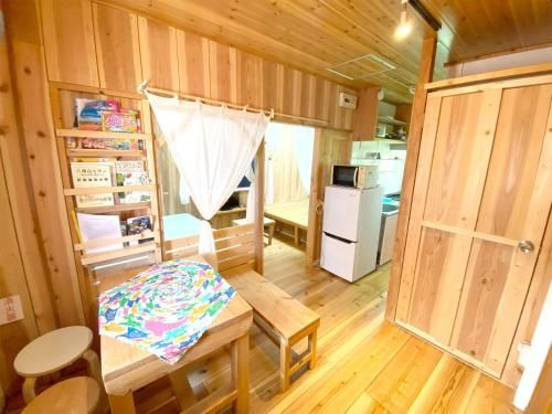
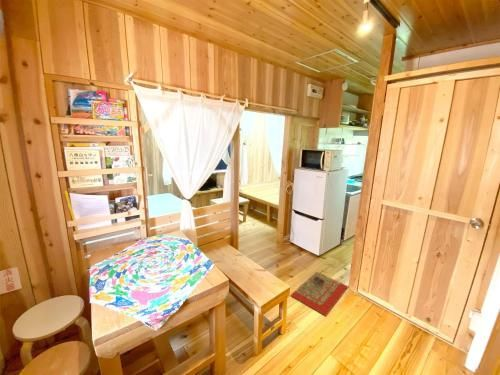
+ rug [290,271,350,317]
